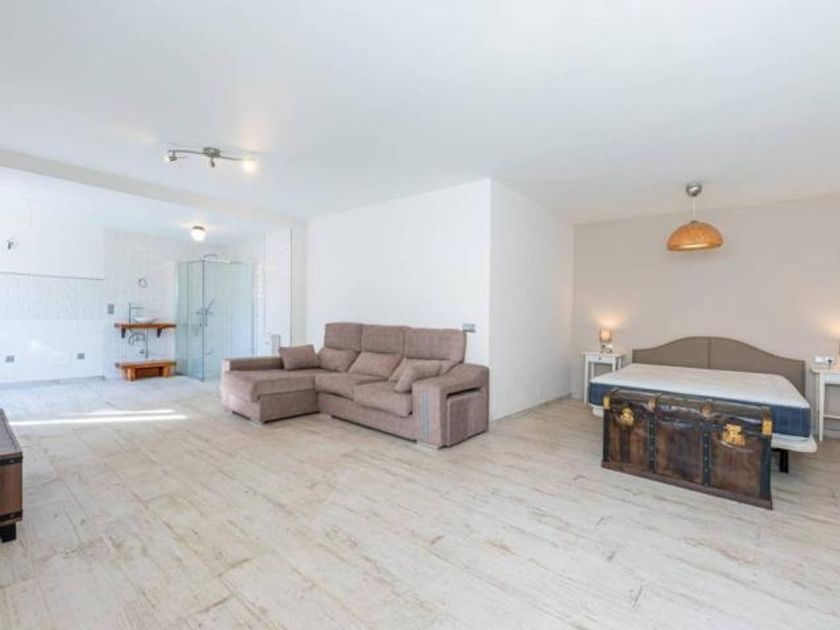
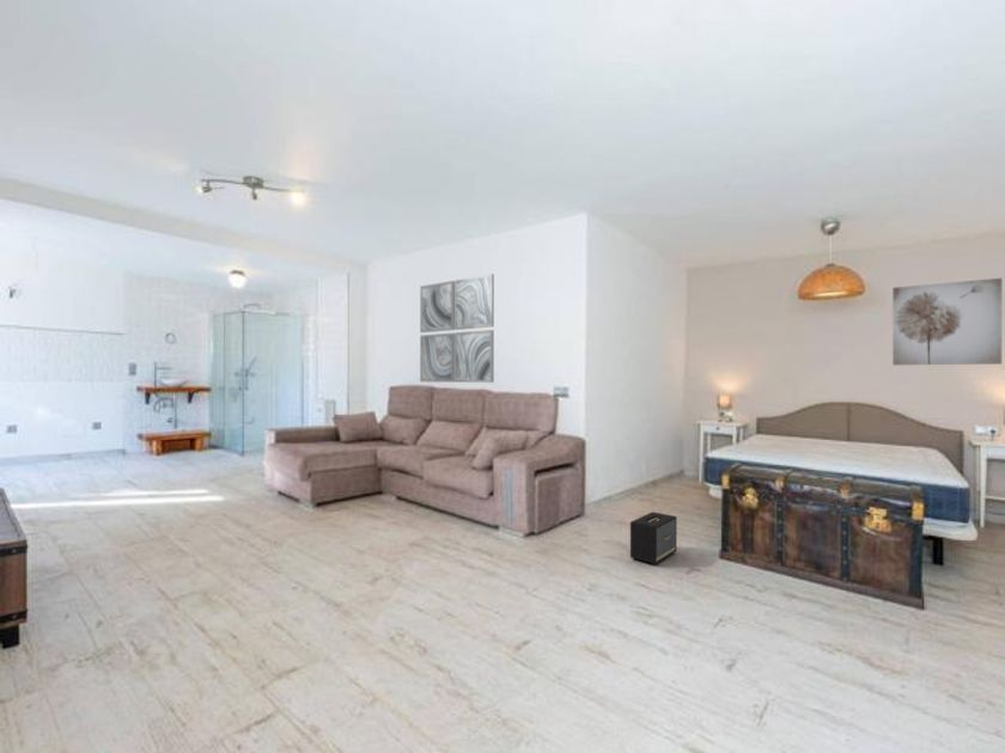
+ wall art [419,273,495,384]
+ speaker [629,510,678,567]
+ wall art [891,277,1003,366]
